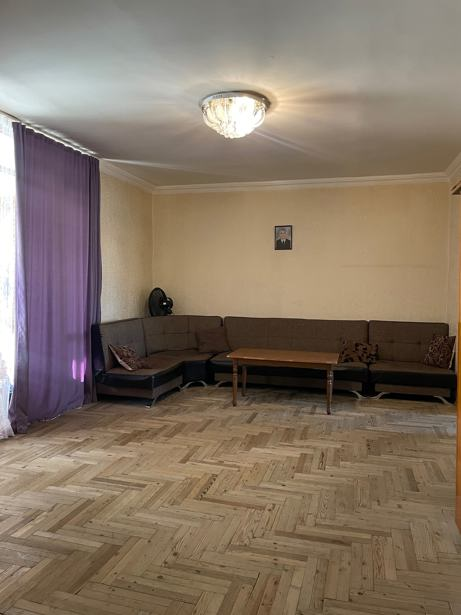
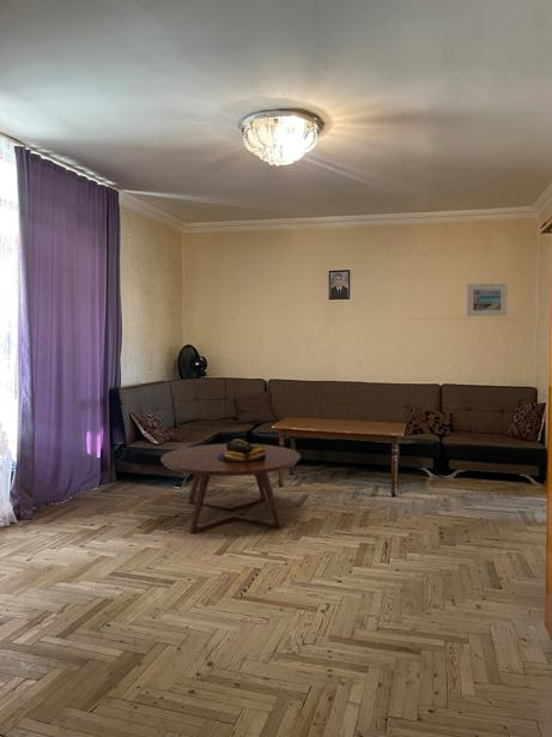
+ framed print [466,282,508,318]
+ coffee table [159,442,302,534]
+ fruit bowl [218,439,266,461]
